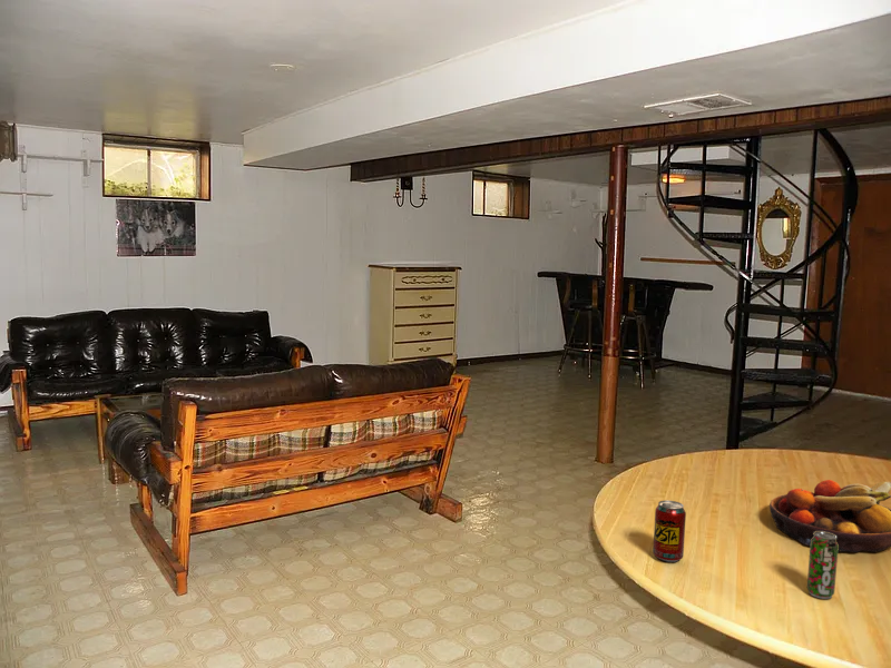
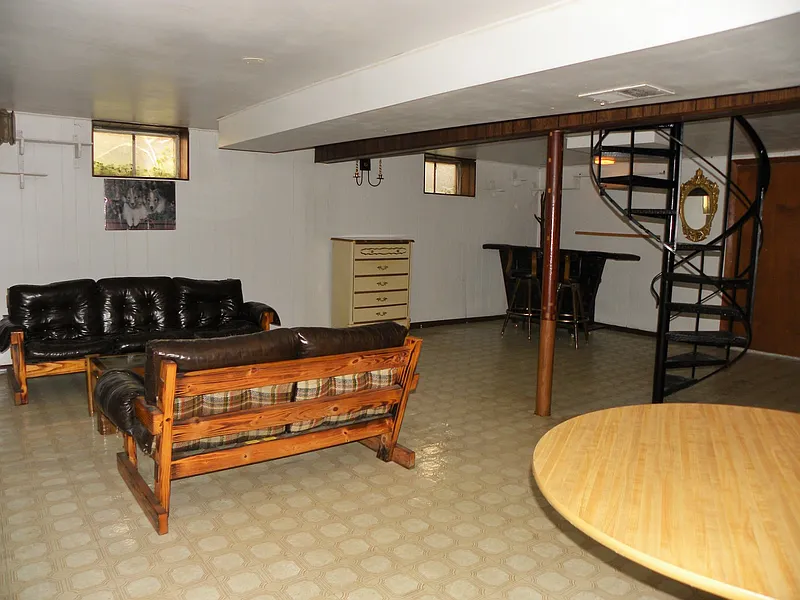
- beverage can [652,499,687,563]
- fruit bowl [768,479,891,553]
- beverage can [805,531,839,600]
